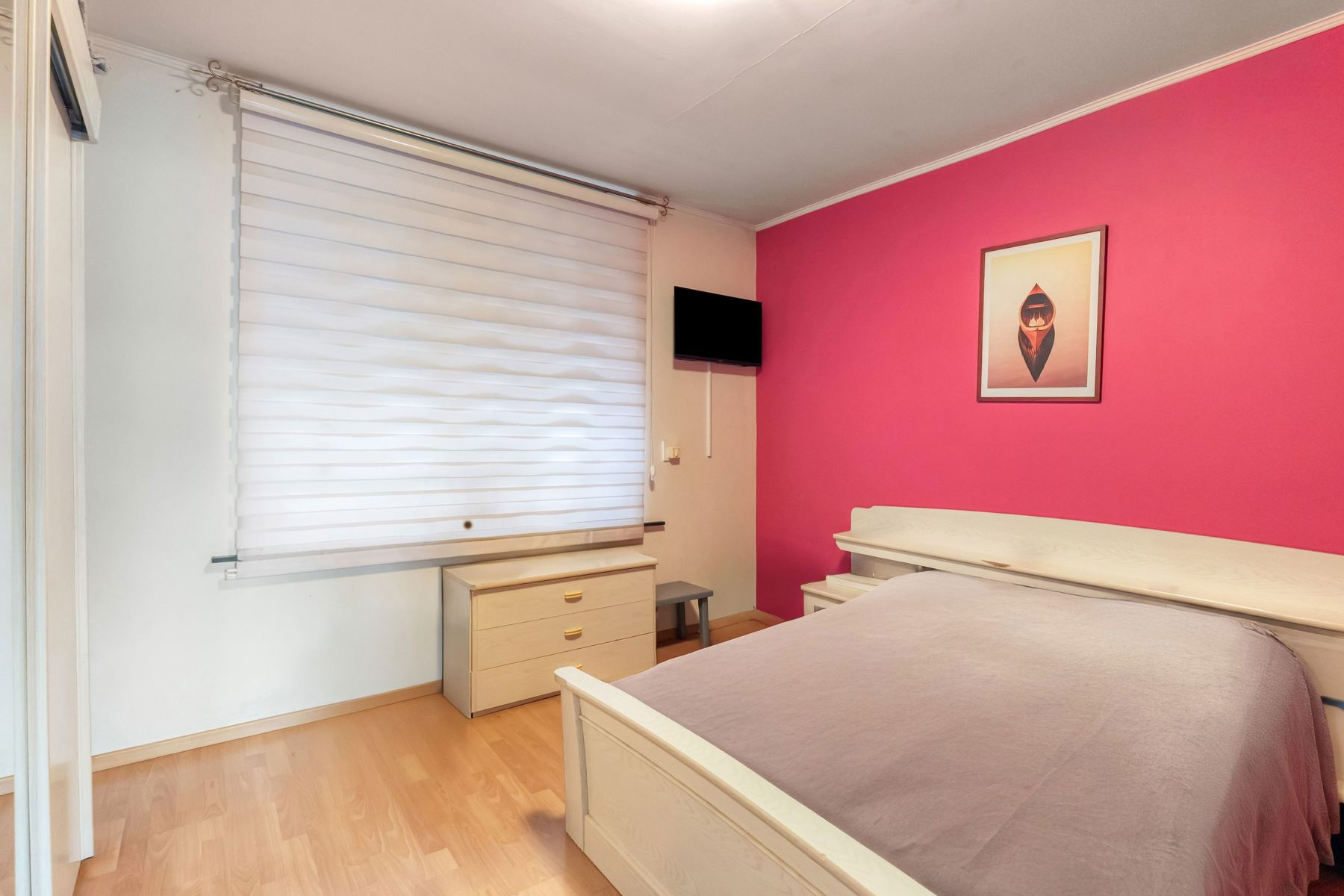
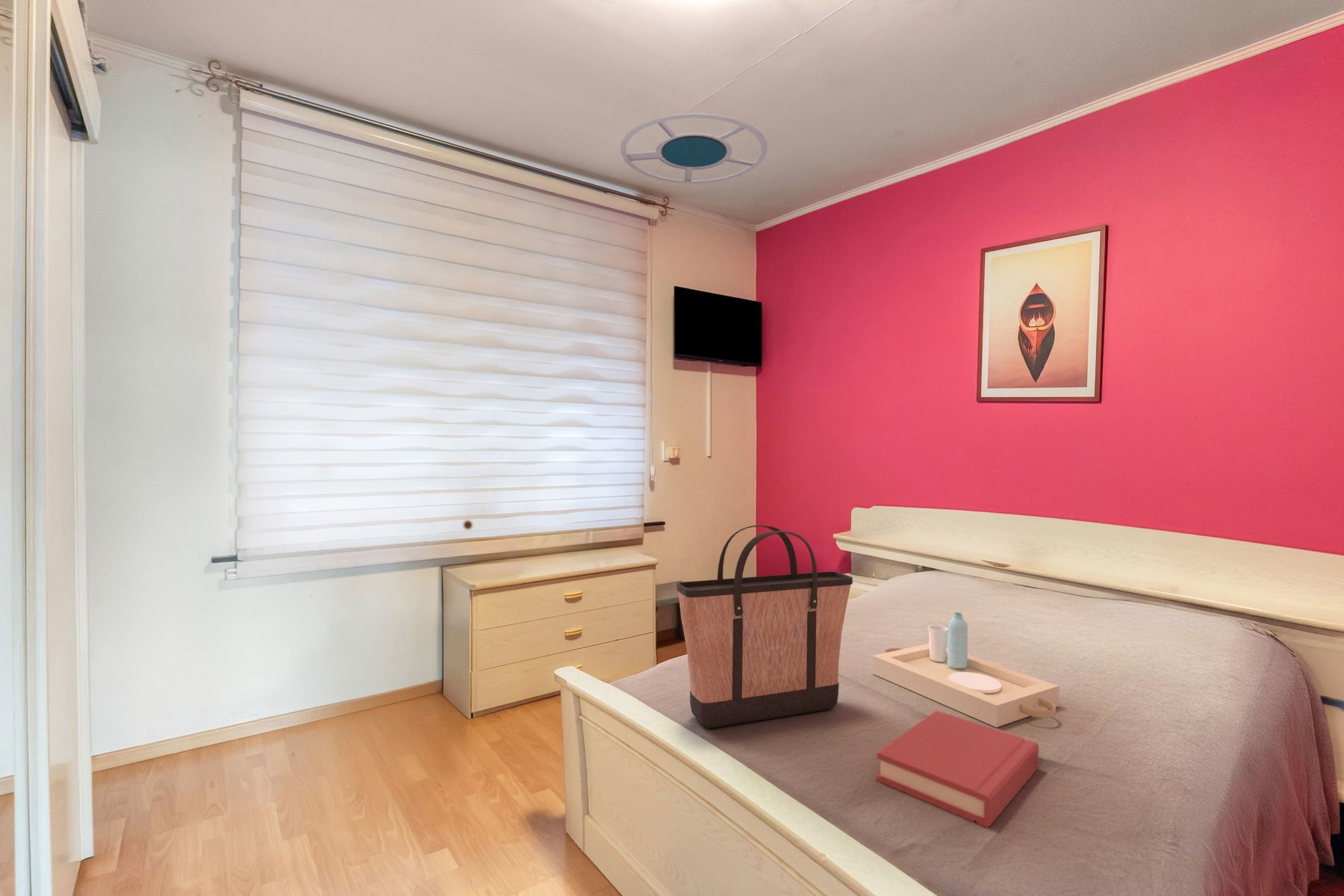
+ ceiling lamp [620,112,768,184]
+ serving tray [871,612,1060,728]
+ hardback book [876,710,1039,828]
+ shopping bag [676,524,853,729]
